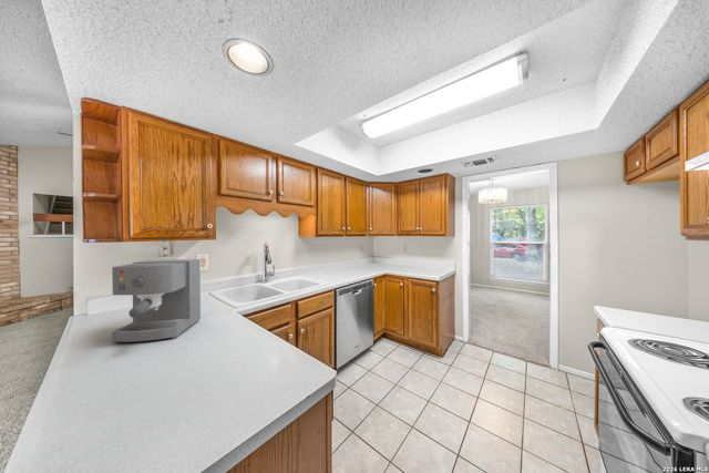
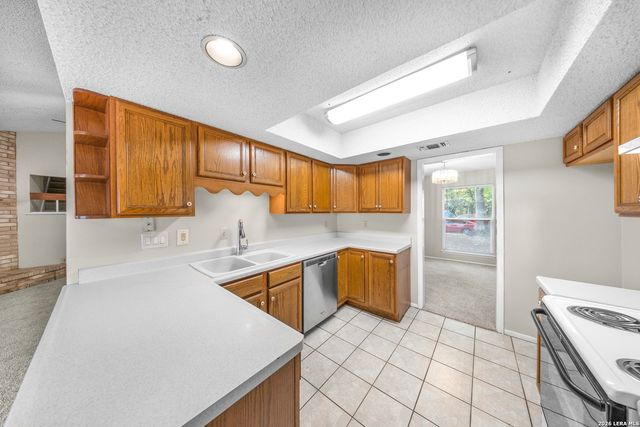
- coffee maker [111,258,202,343]
